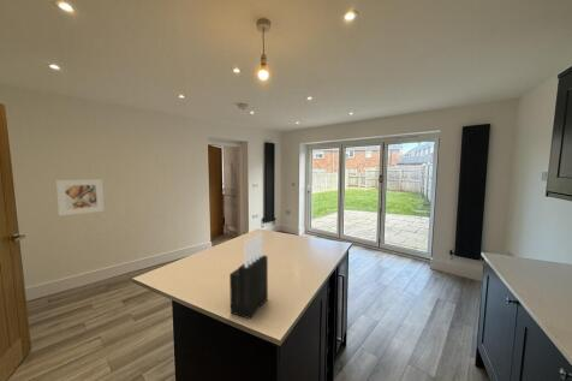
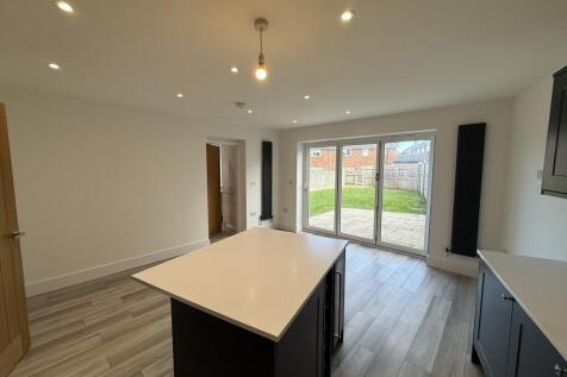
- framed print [55,178,106,218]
- knife block [228,233,269,320]
